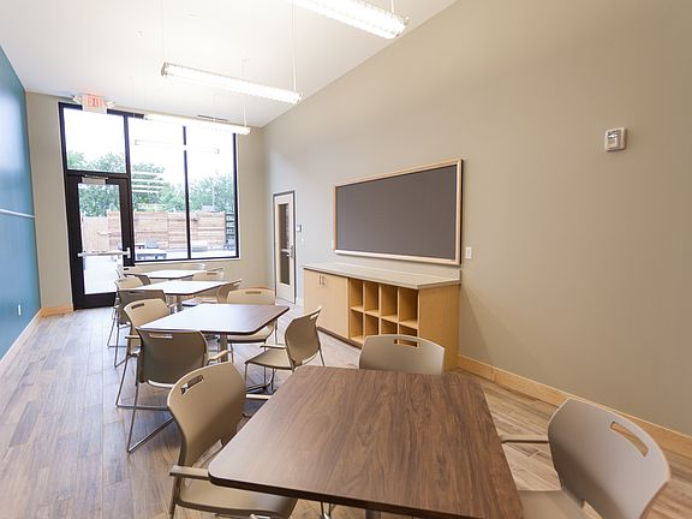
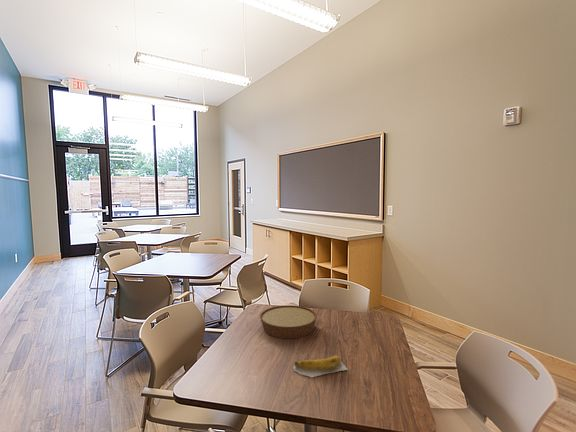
+ banana [293,355,349,379]
+ bowl [259,304,318,340]
